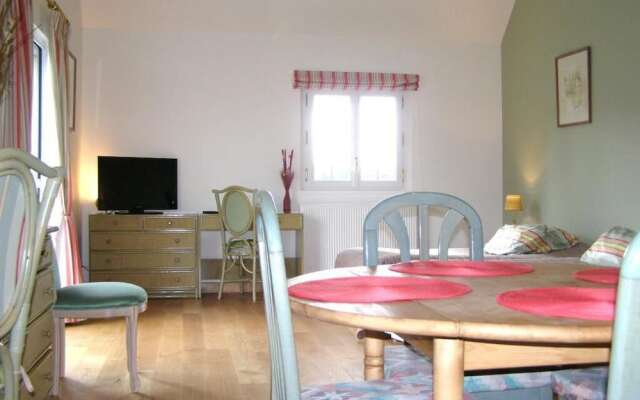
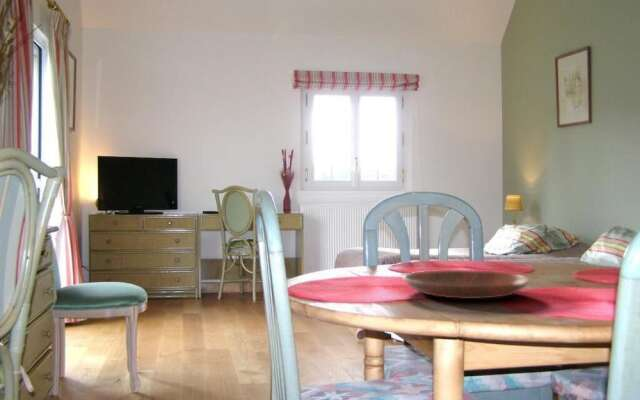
+ bowl [401,269,532,300]
